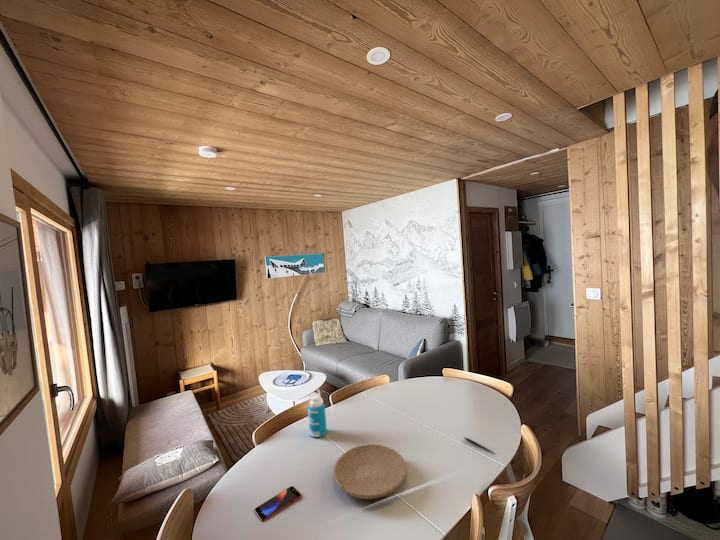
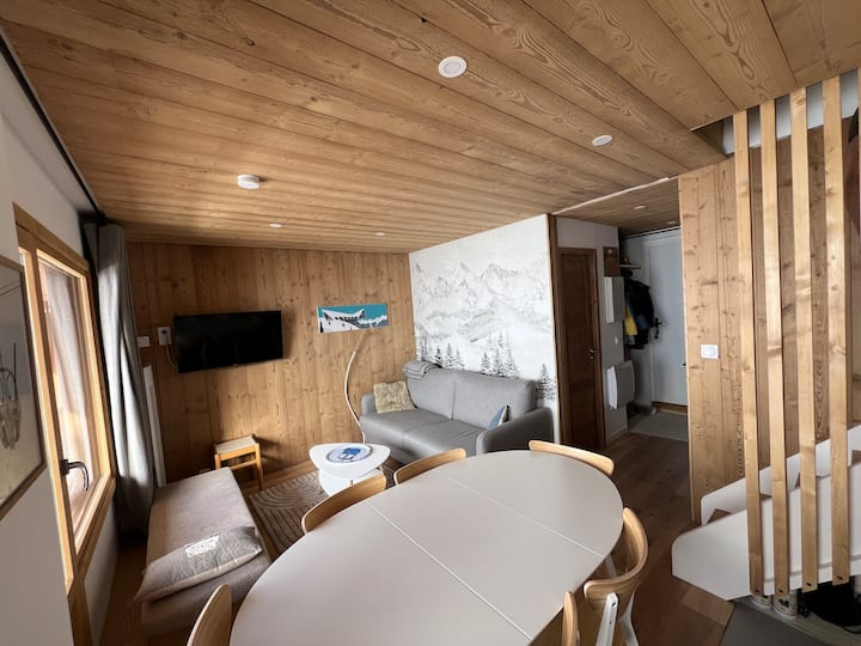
- smartphone [253,485,302,523]
- plate [333,443,407,500]
- pen [463,436,495,454]
- bottle [307,395,328,439]
